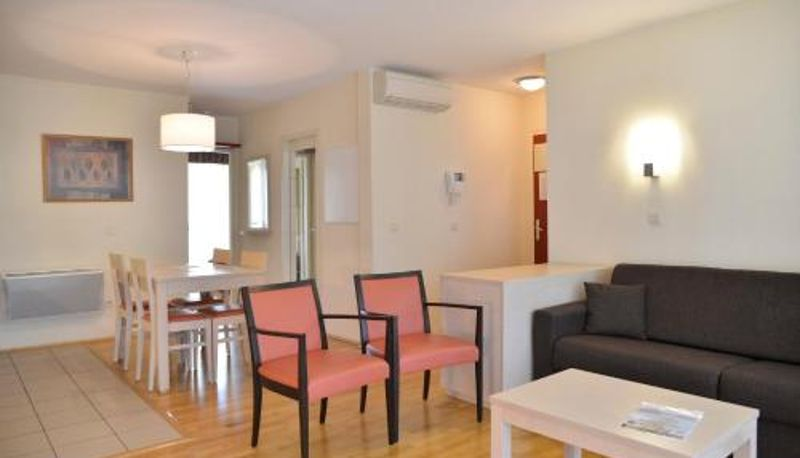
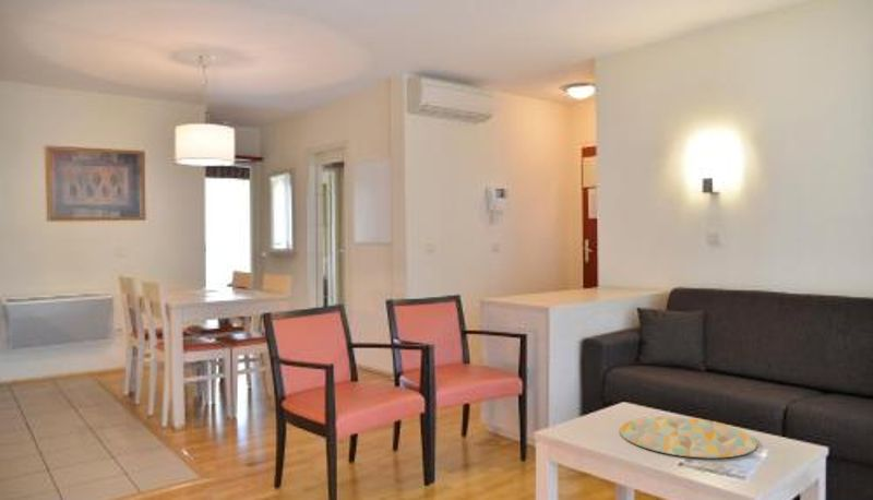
+ decorative tray [619,416,758,460]
